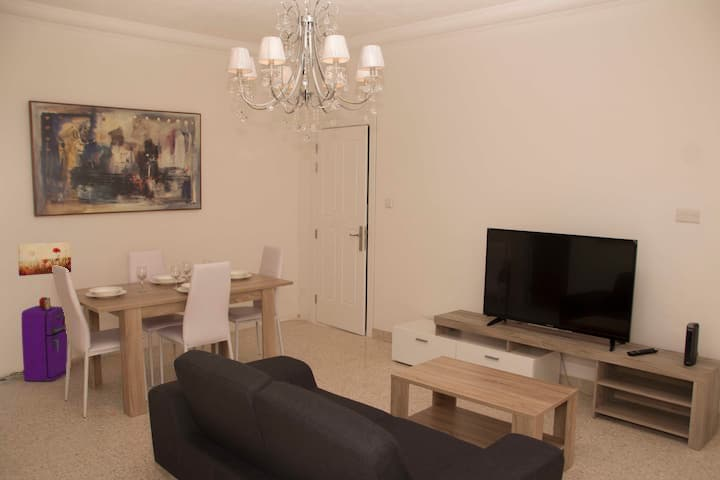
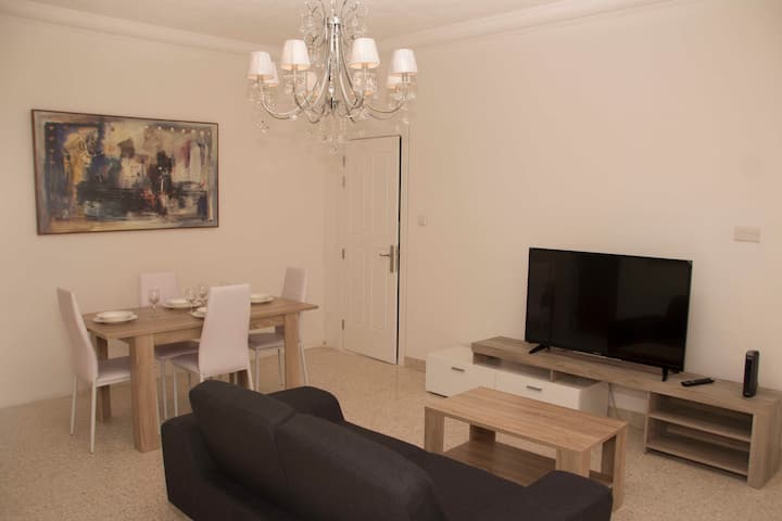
- air purifier [0,296,68,383]
- wall art [17,241,72,277]
